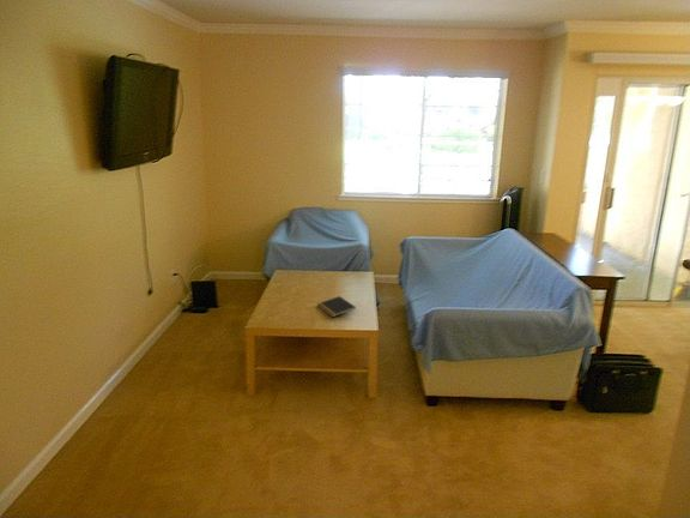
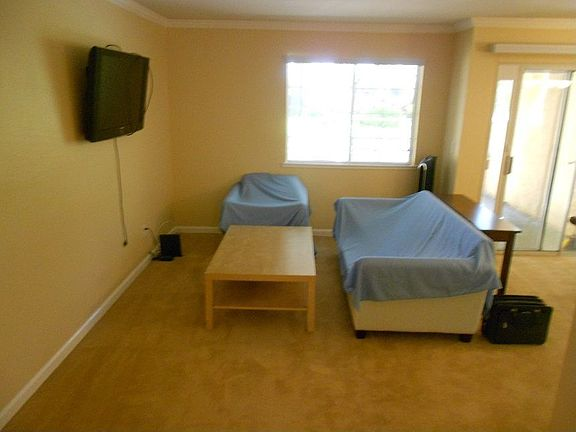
- notepad [316,295,357,318]
